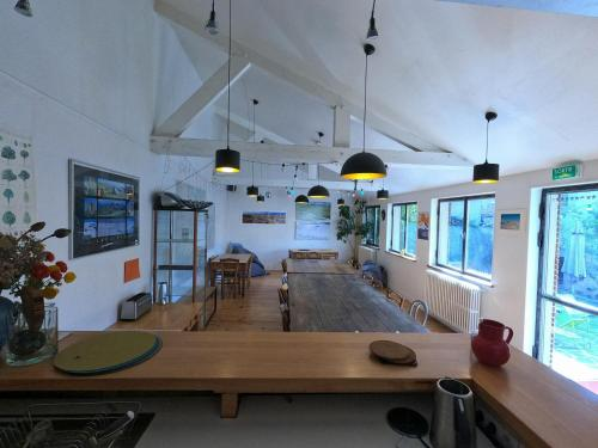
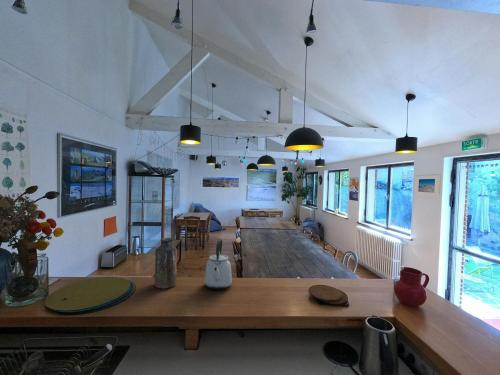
+ bottle [154,237,178,289]
+ kettle [203,238,233,290]
